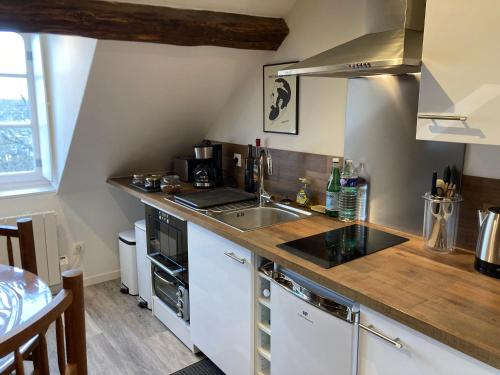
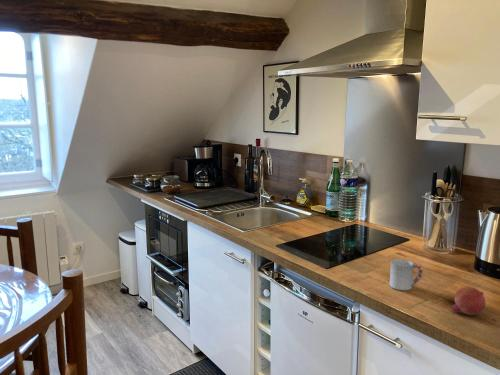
+ cup [389,258,424,291]
+ fruit [451,285,487,316]
